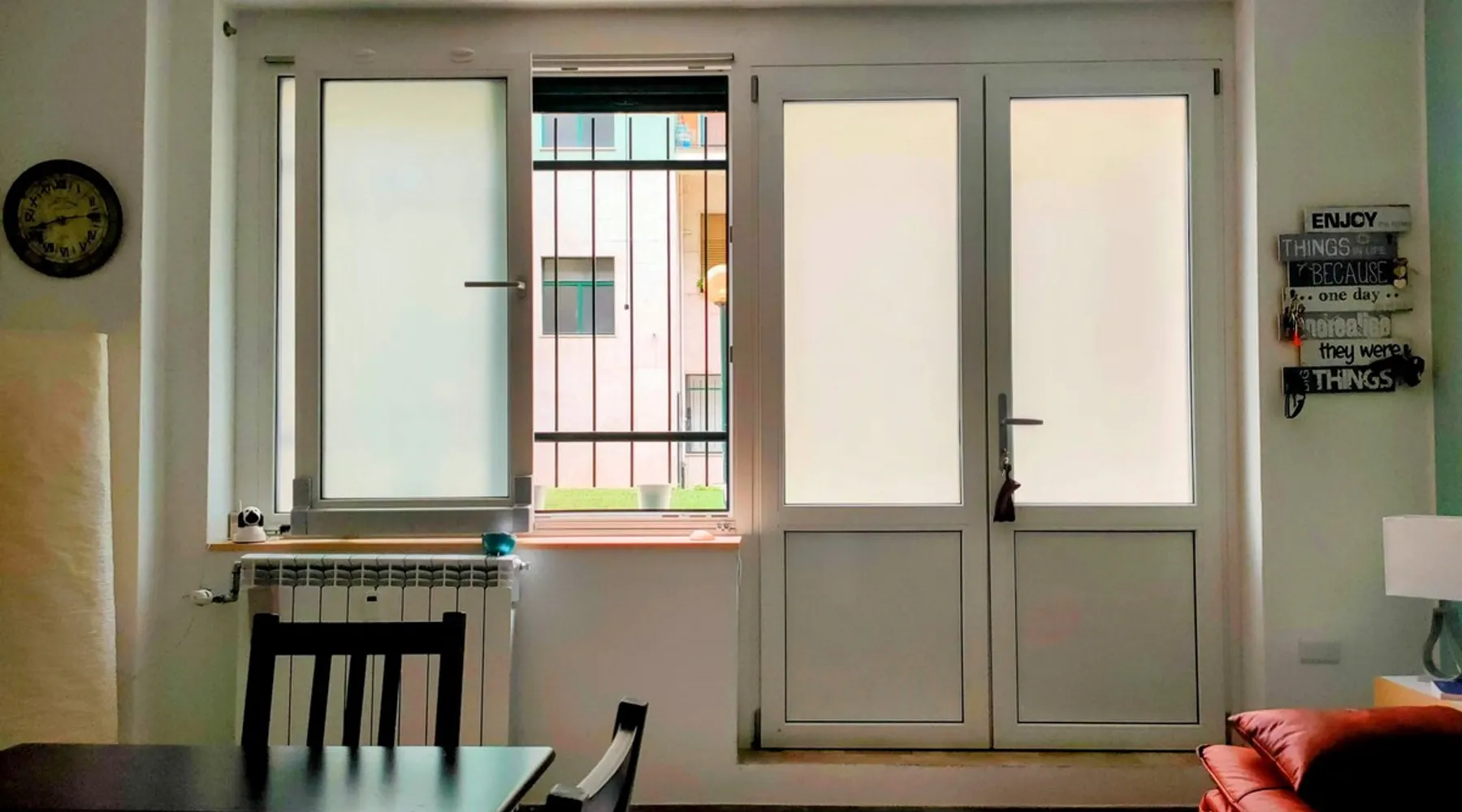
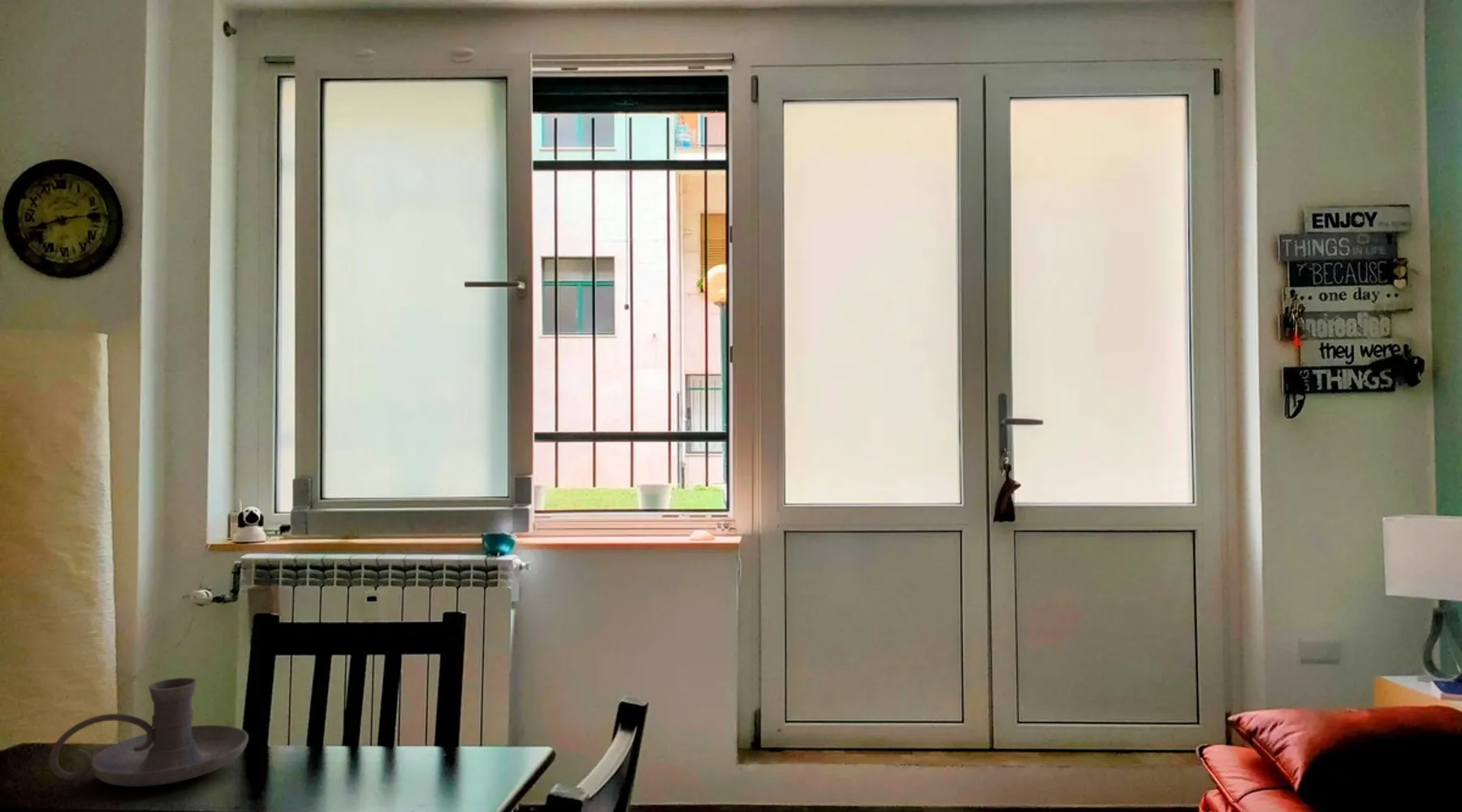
+ candle holder [49,677,249,788]
